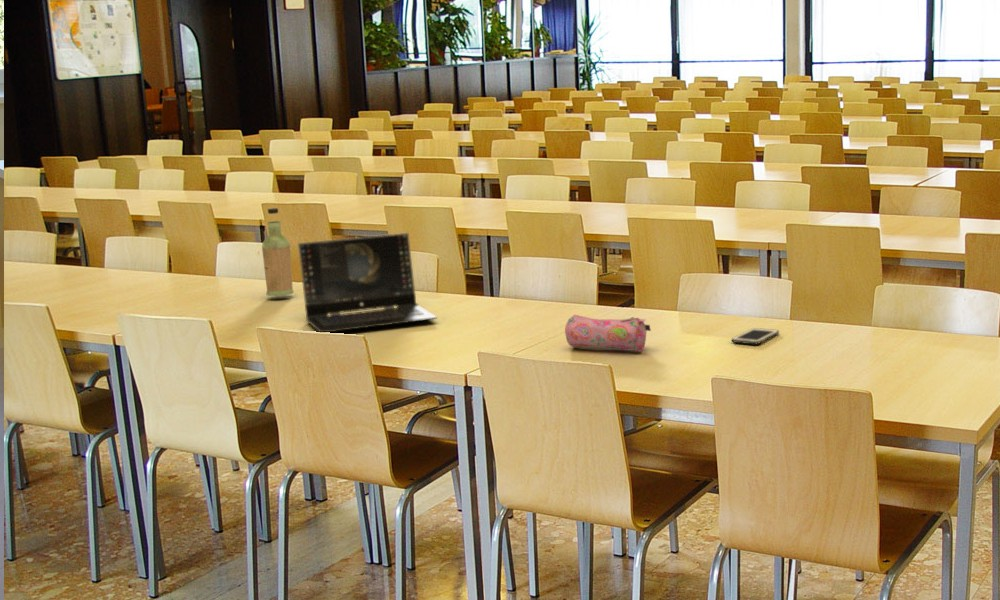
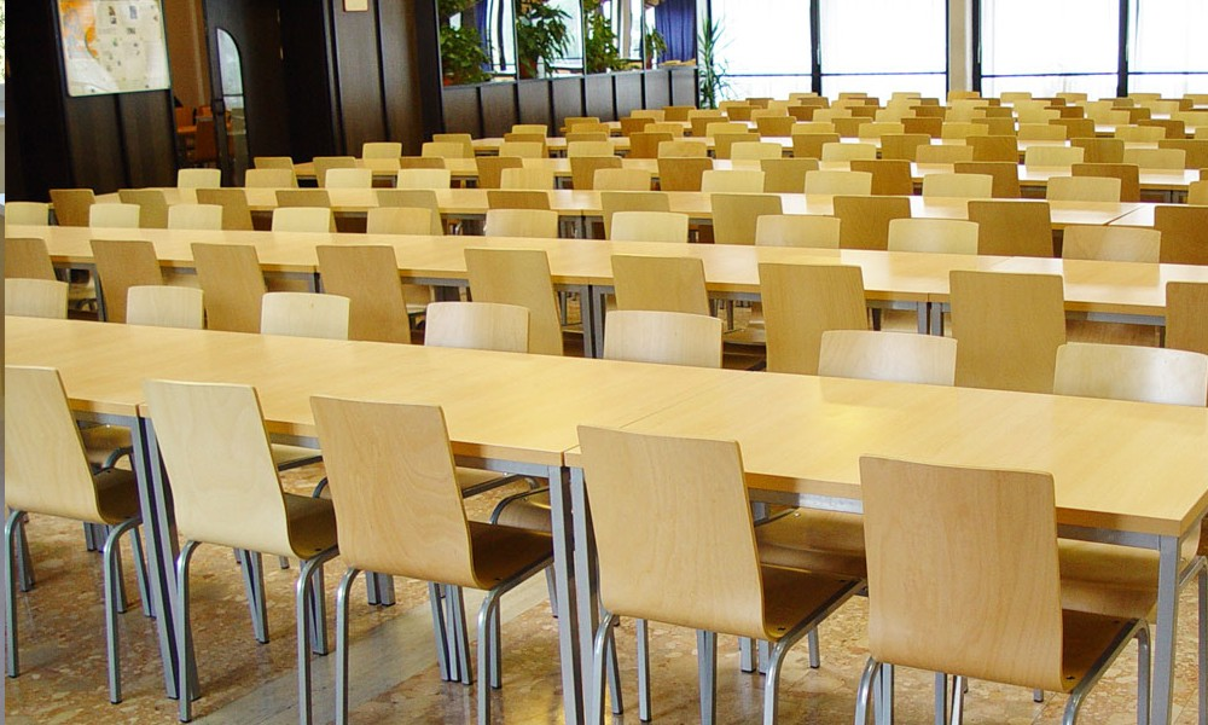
- cell phone [731,327,780,345]
- laptop [297,232,438,333]
- bottle [261,207,295,297]
- pencil case [564,314,652,353]
